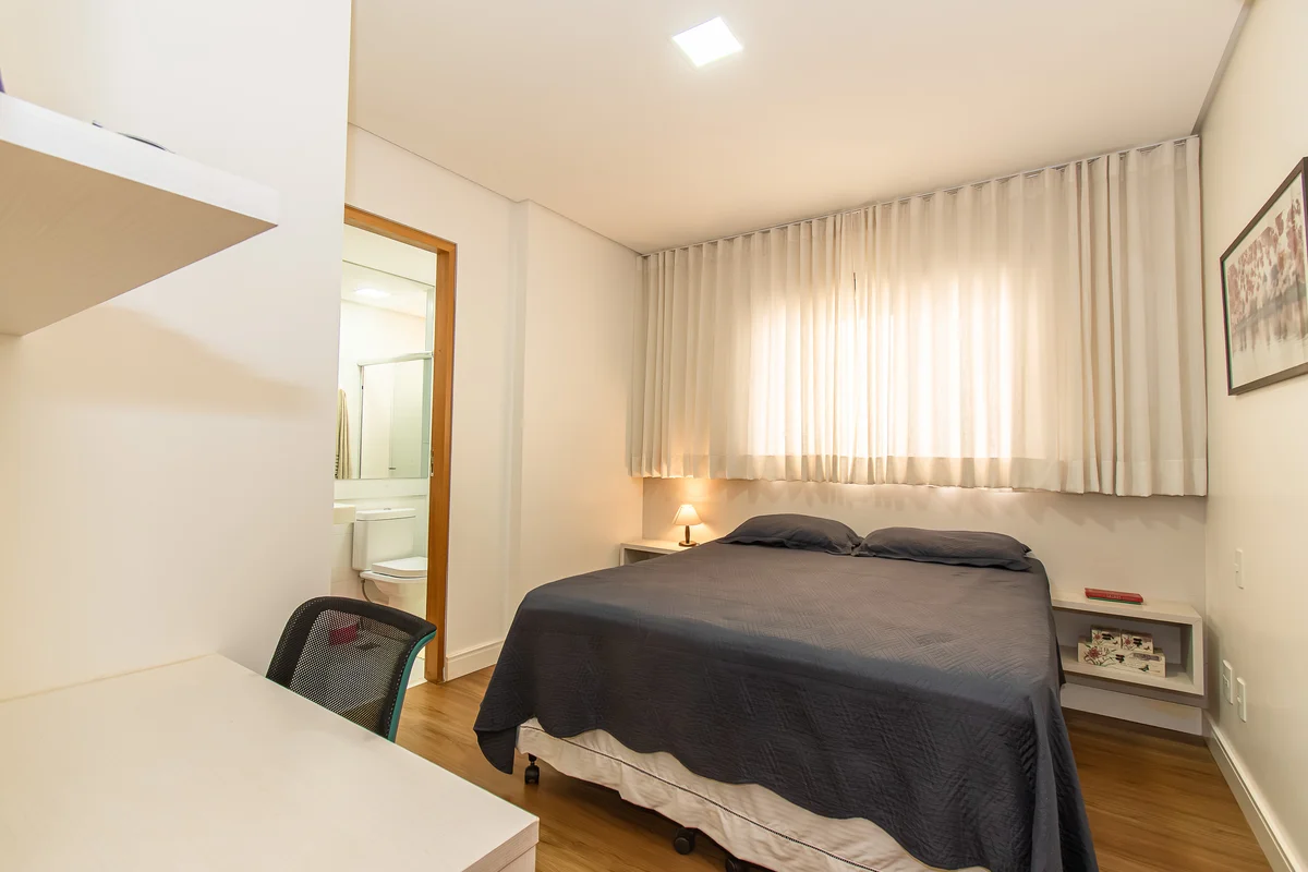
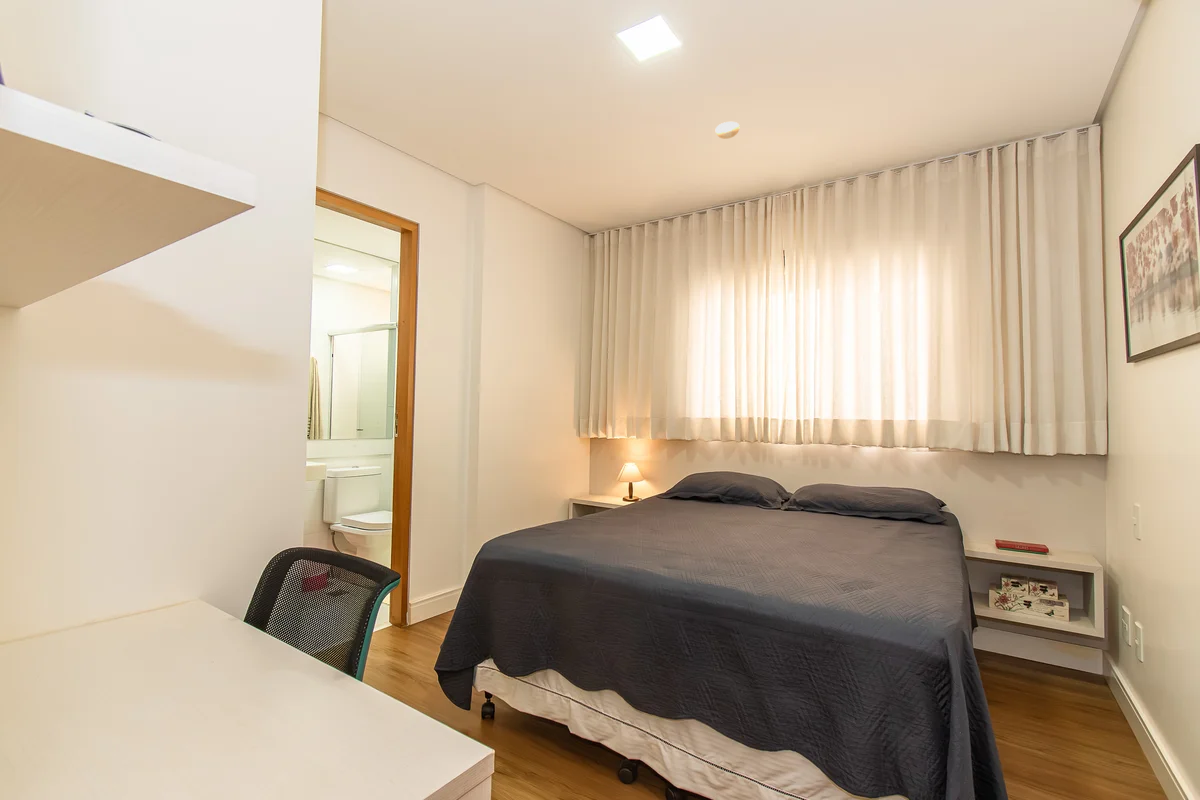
+ smoke detector [715,121,740,140]
